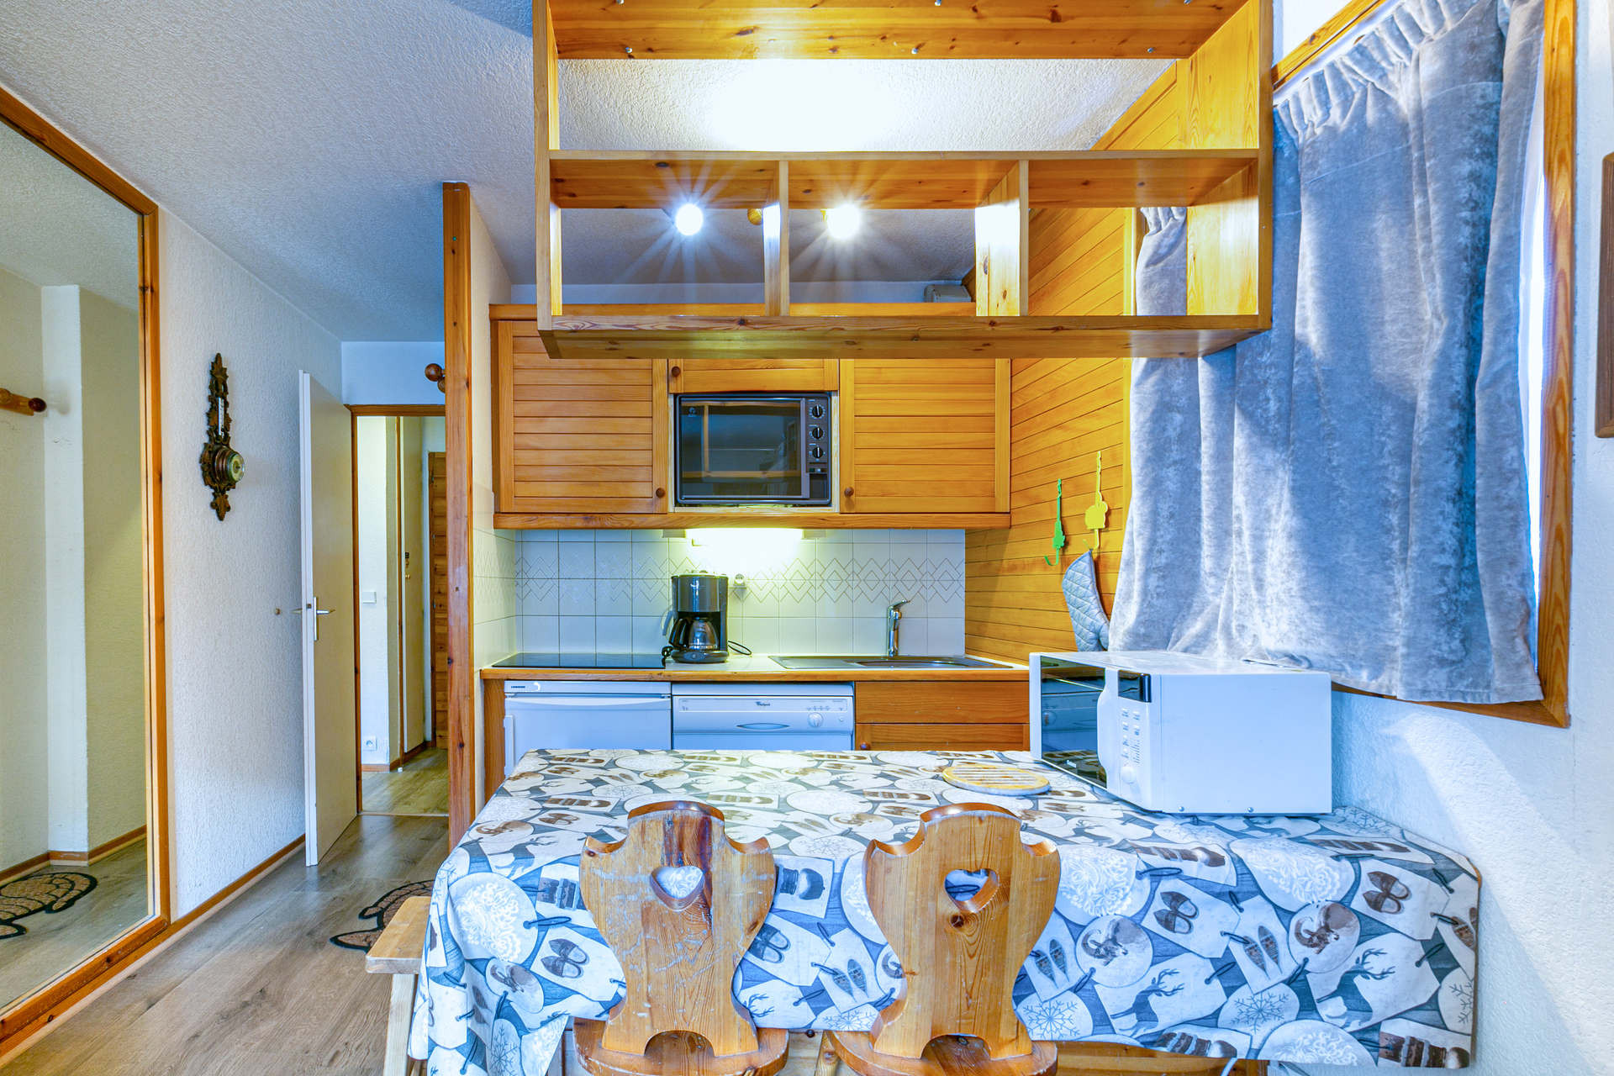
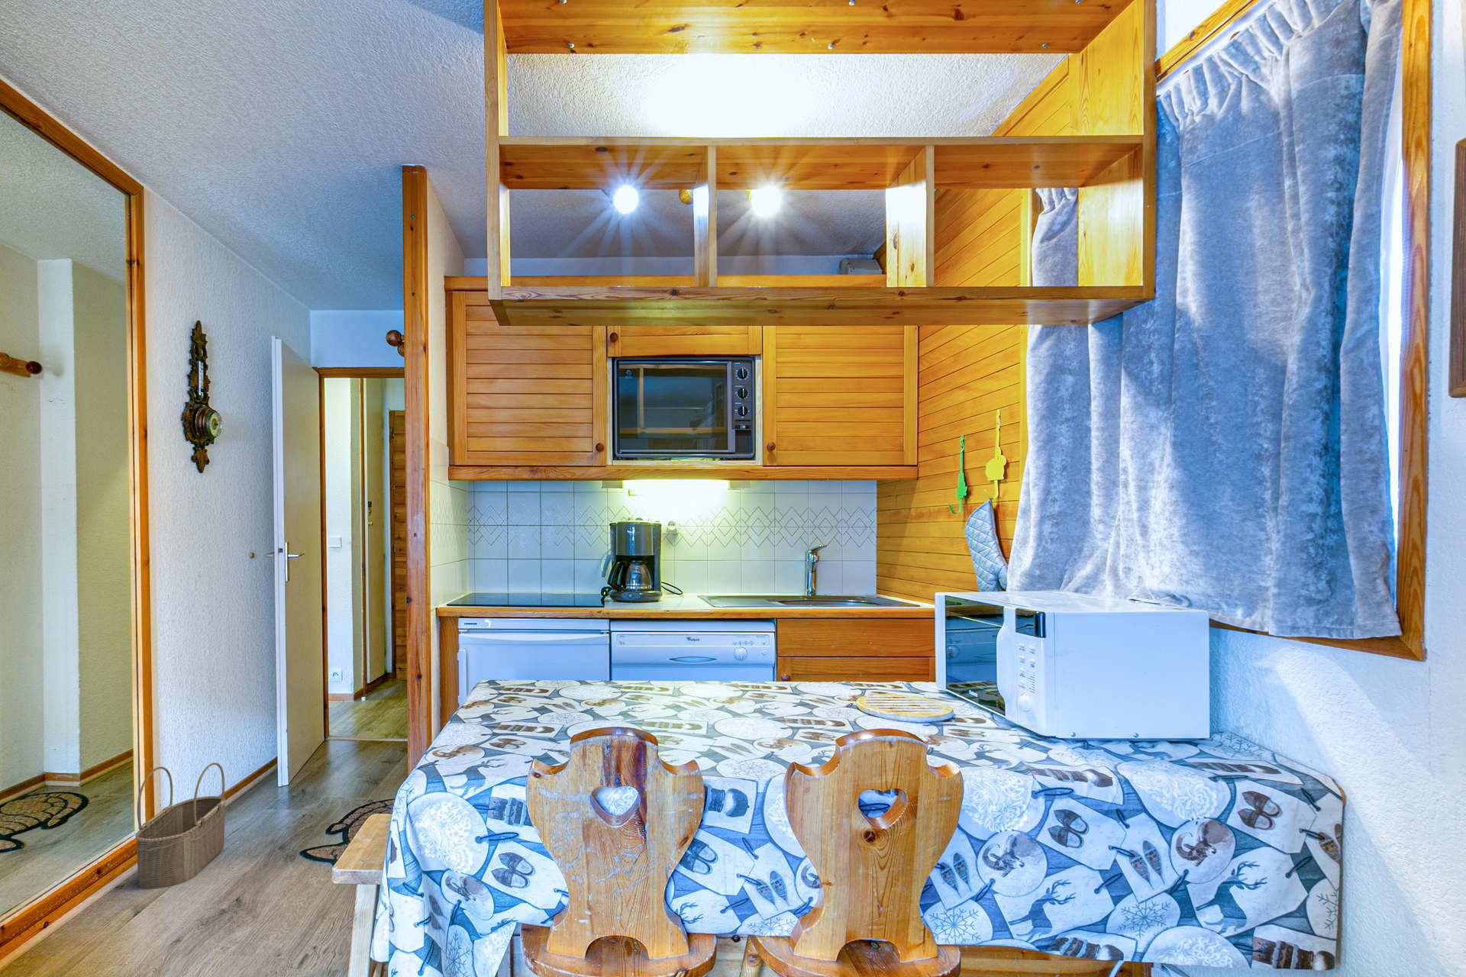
+ wicker basket [135,762,227,890]
